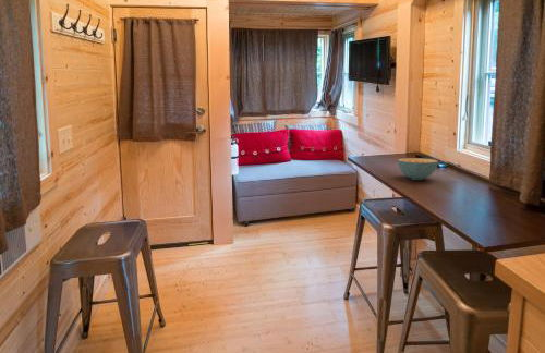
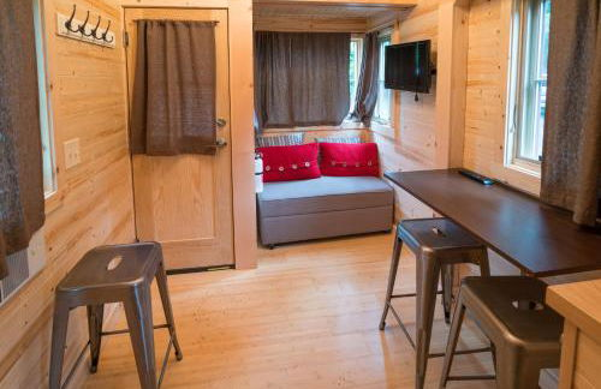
- cereal bowl [397,157,439,181]
